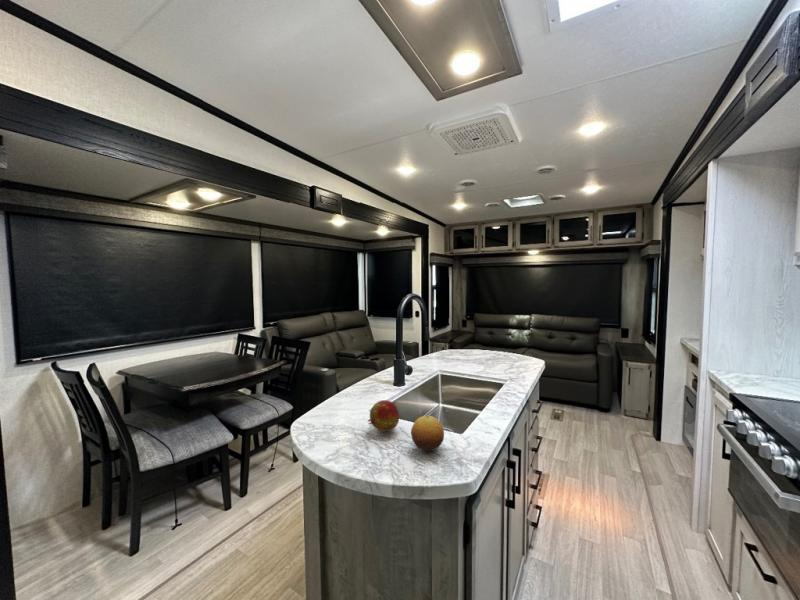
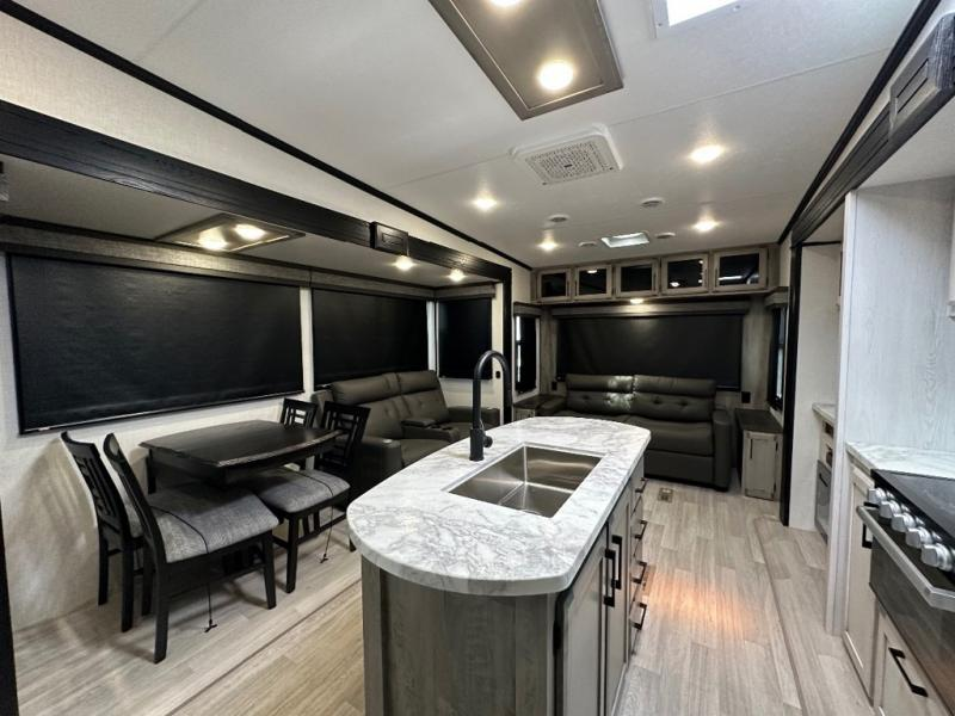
- fruit [410,415,445,452]
- fruit [367,399,400,432]
